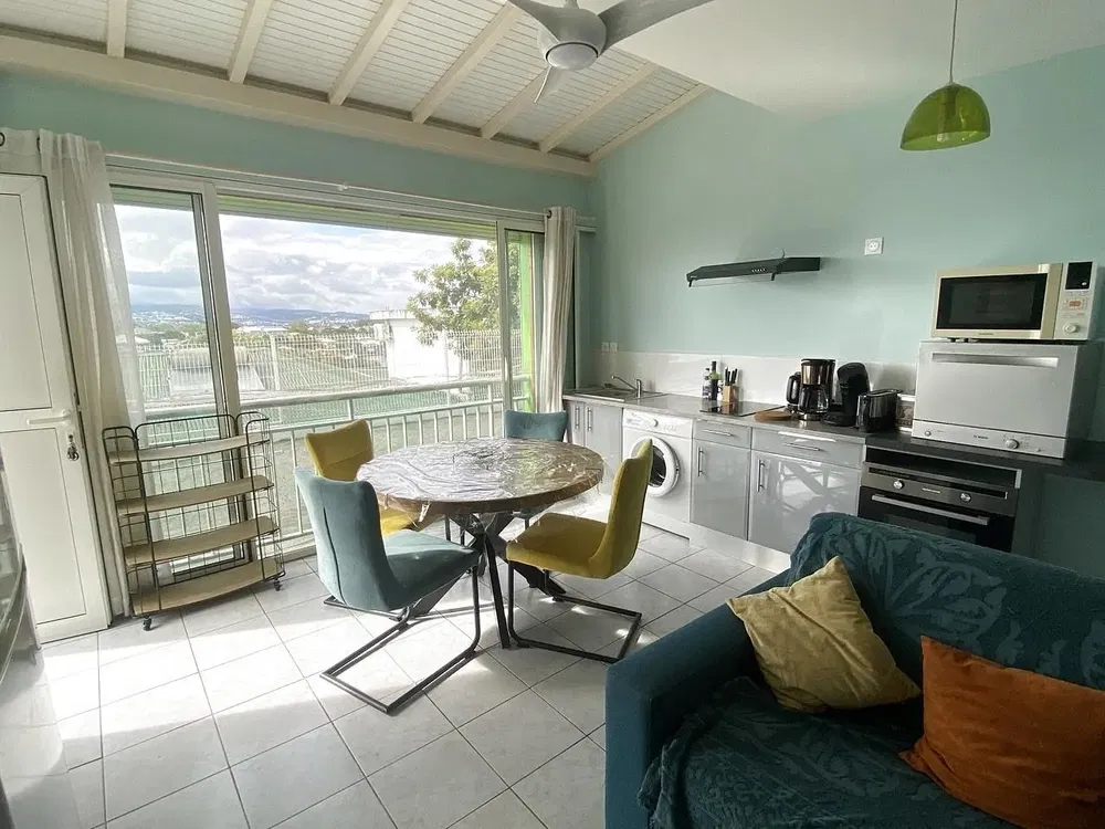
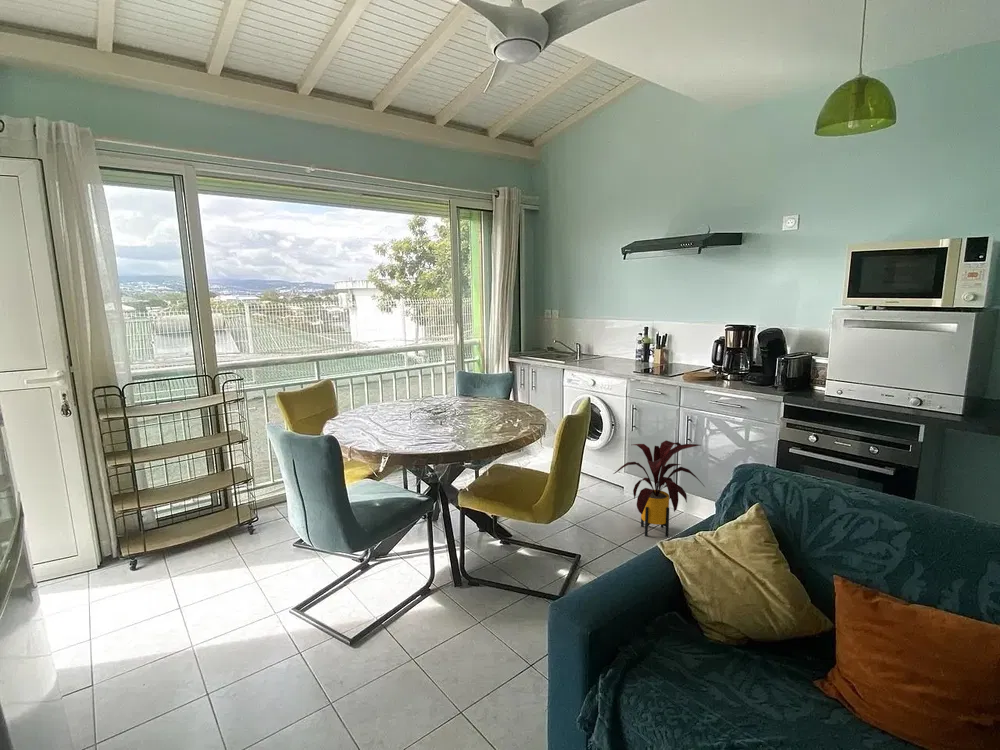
+ house plant [612,439,706,538]
